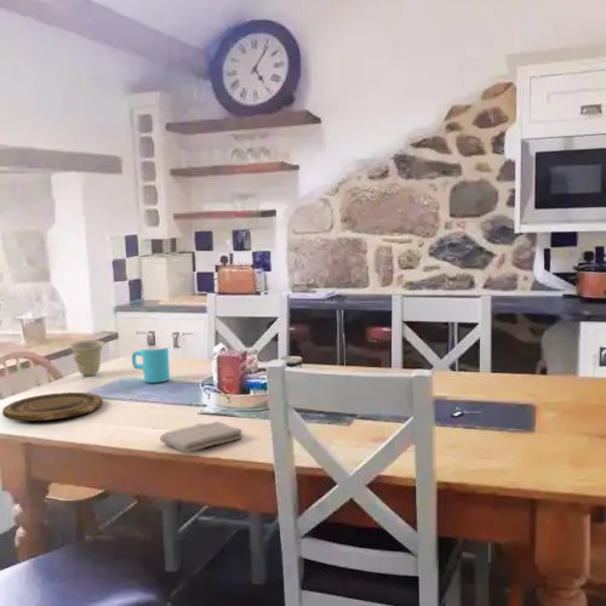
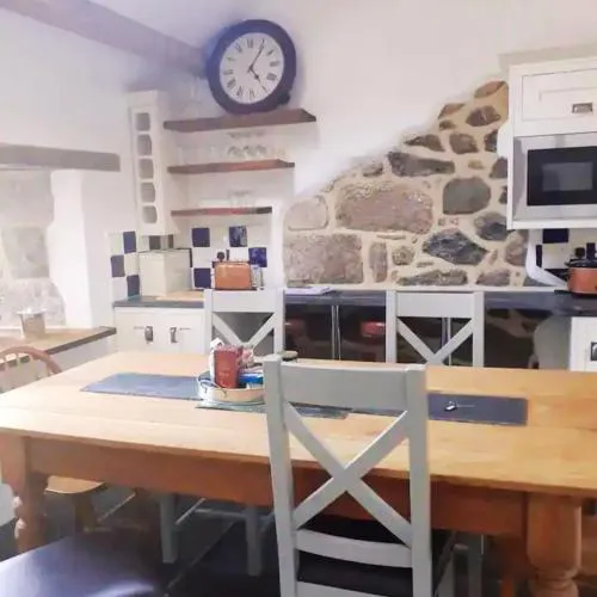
- cup [131,344,171,384]
- plate [1,391,103,422]
- washcloth [159,421,244,453]
- cup [68,338,105,377]
